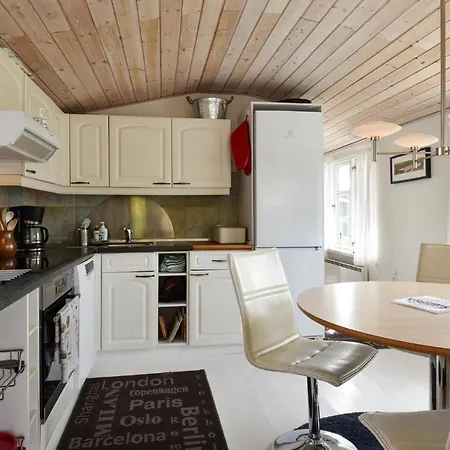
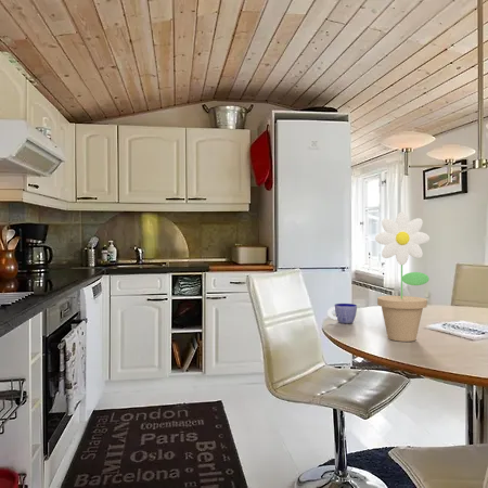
+ cup [326,303,358,324]
+ potted flower [374,210,431,343]
